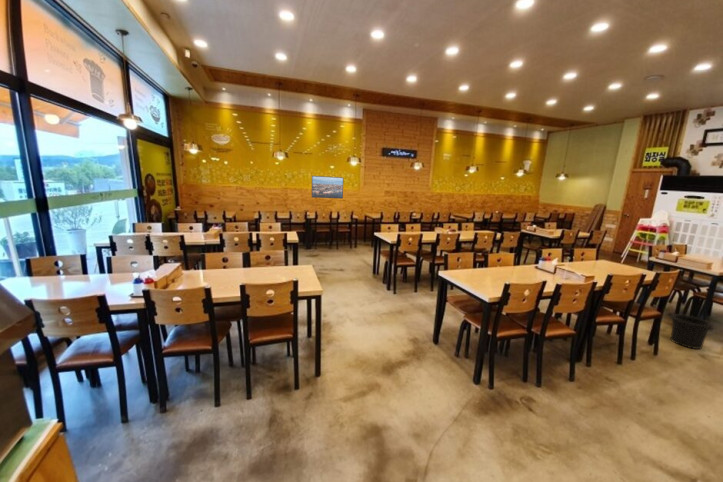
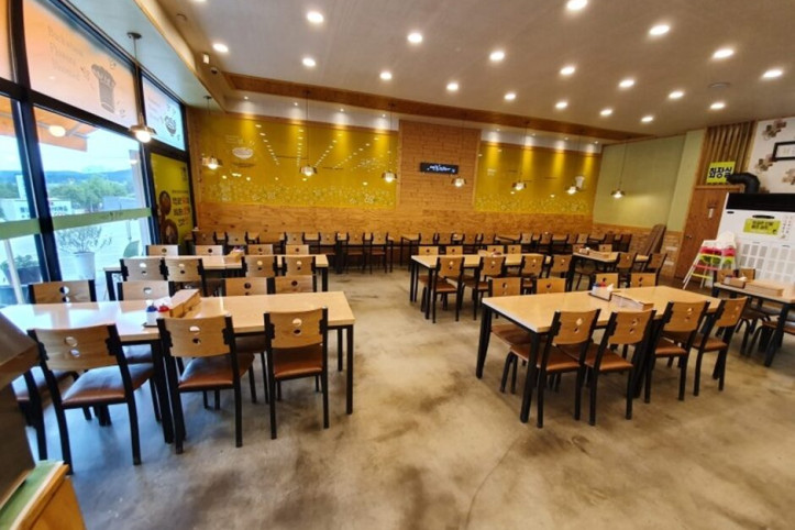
- trash can [667,312,715,350]
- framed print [311,175,344,200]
